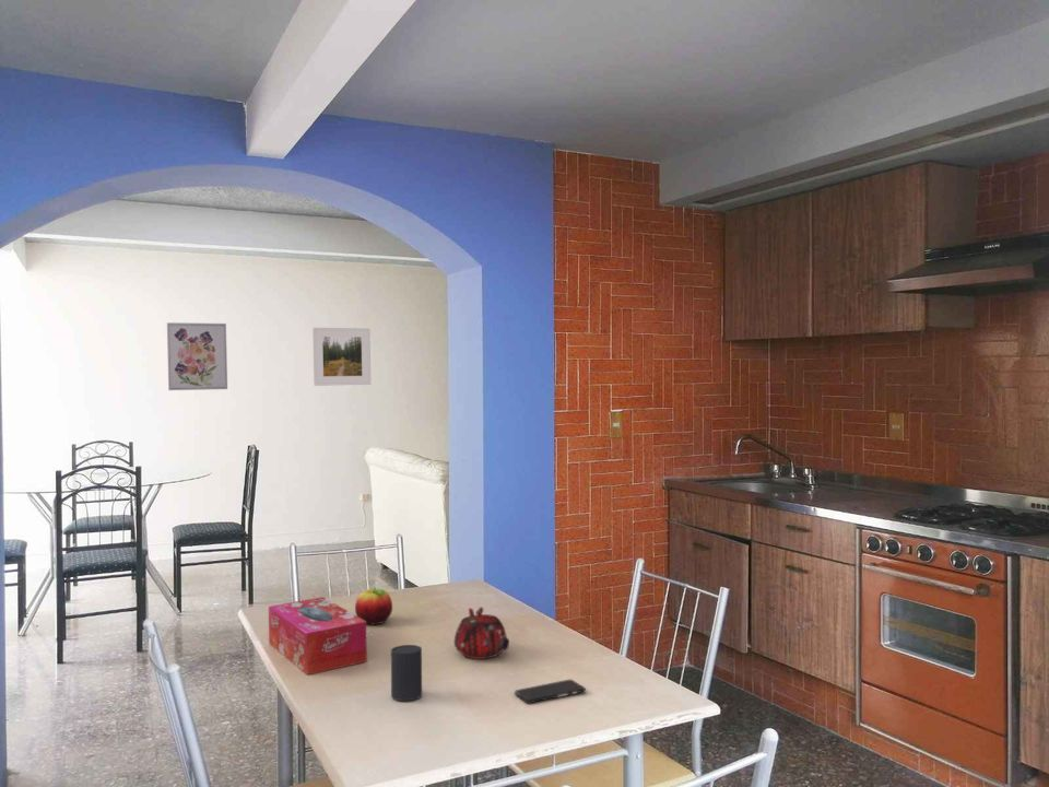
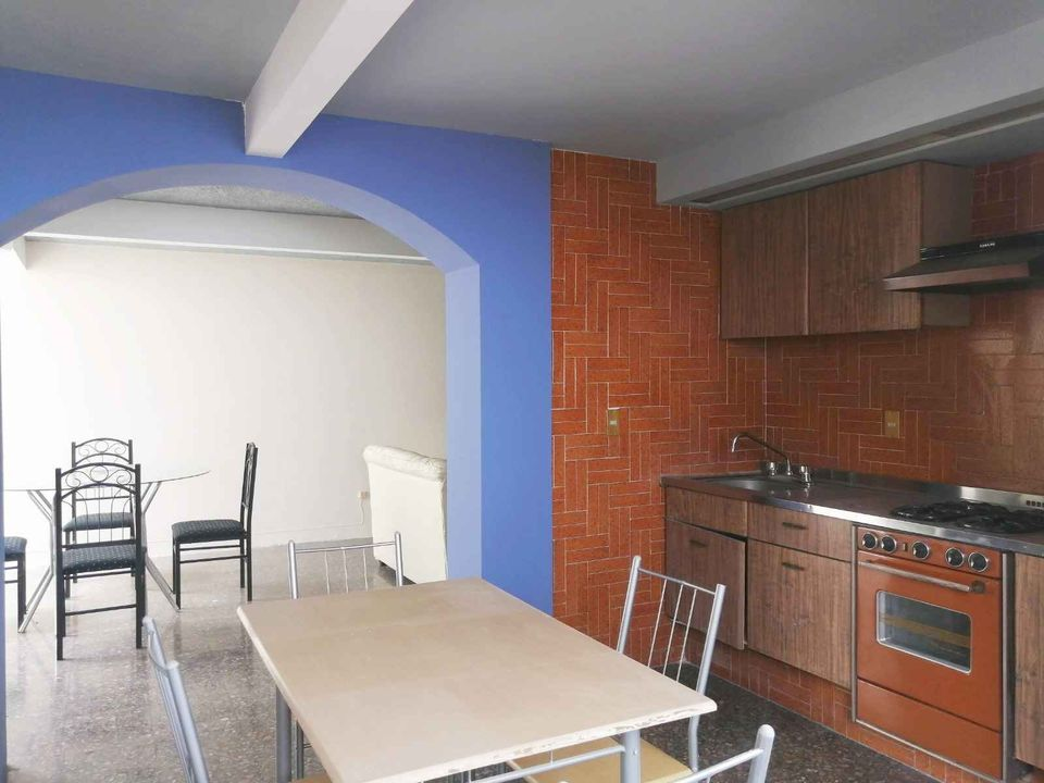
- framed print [311,327,372,387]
- fruit [354,586,393,625]
- teapot [453,606,510,660]
- cup [390,644,423,702]
- wall art [166,321,228,391]
- tissue box [268,596,368,676]
- smartphone [514,679,587,704]
